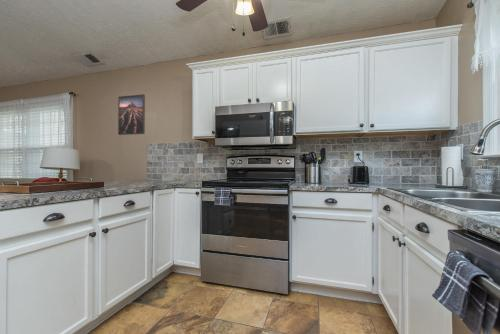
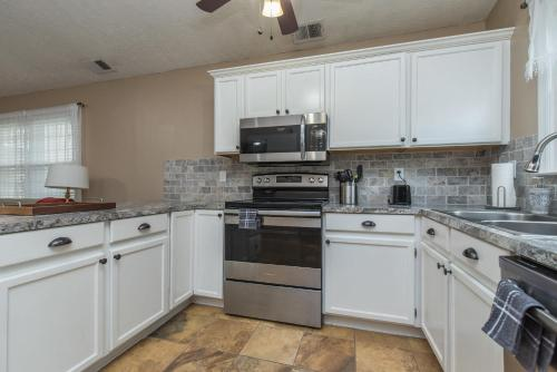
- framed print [117,93,146,136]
